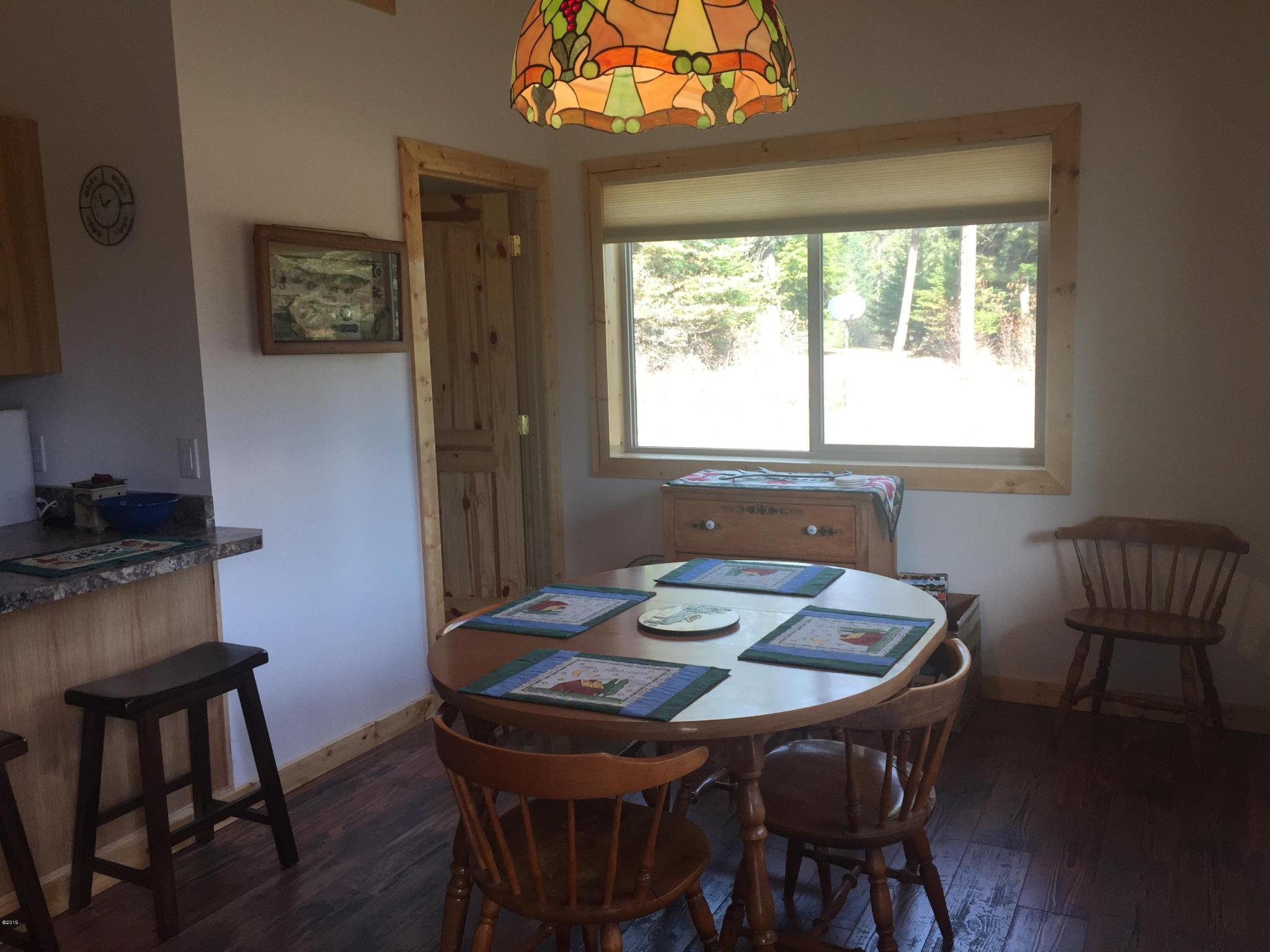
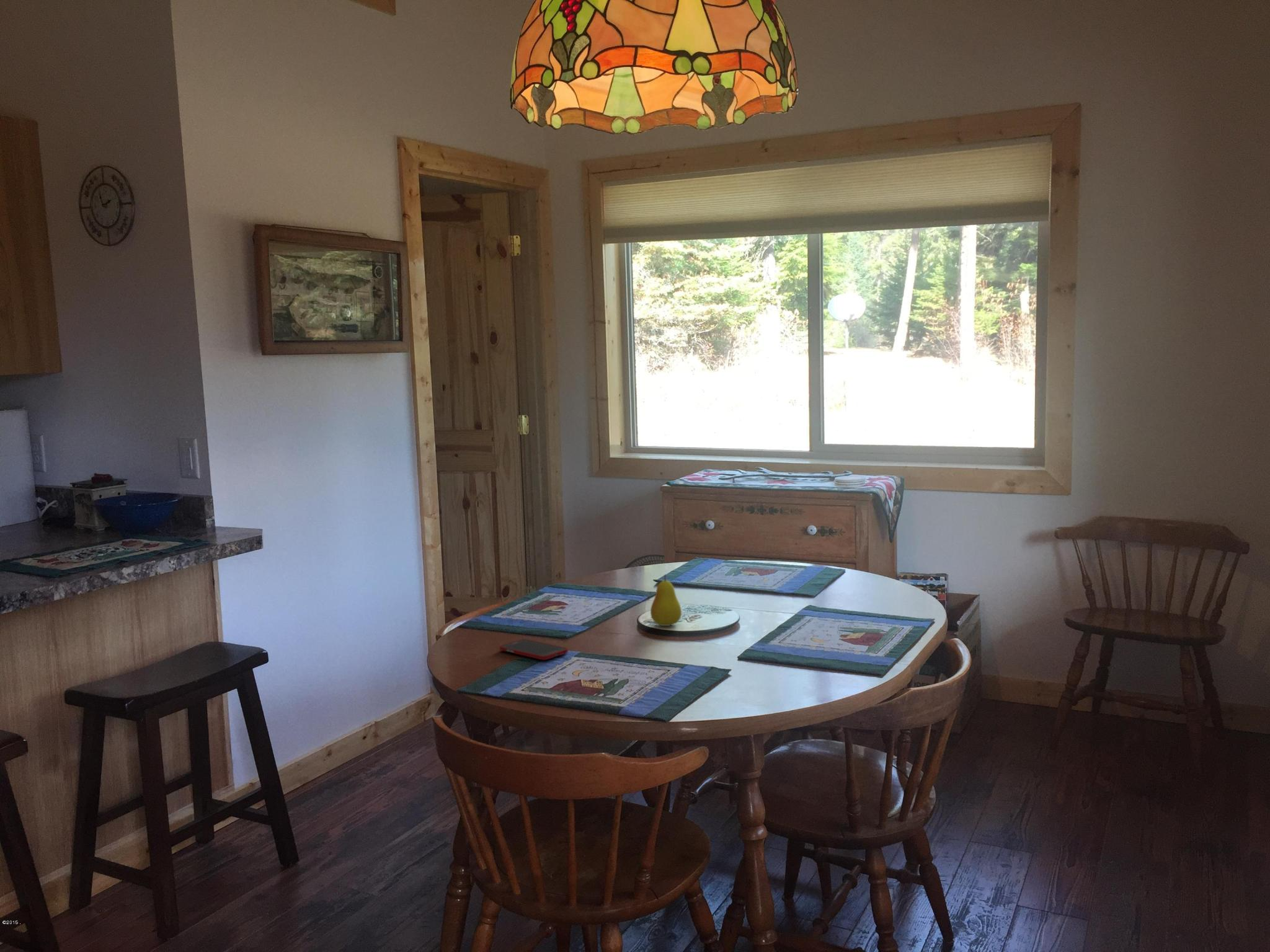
+ cell phone [499,638,569,661]
+ fruit [650,574,682,627]
